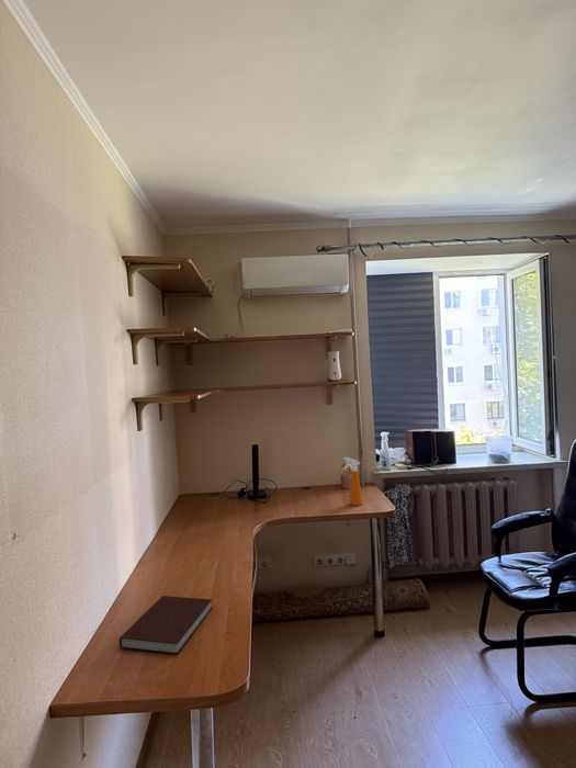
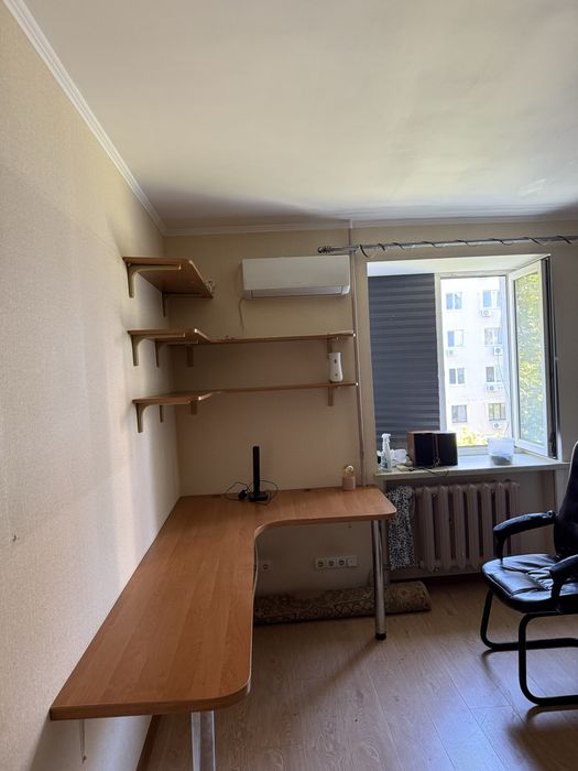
- notebook [118,595,214,655]
- spray bottle [341,456,363,507]
